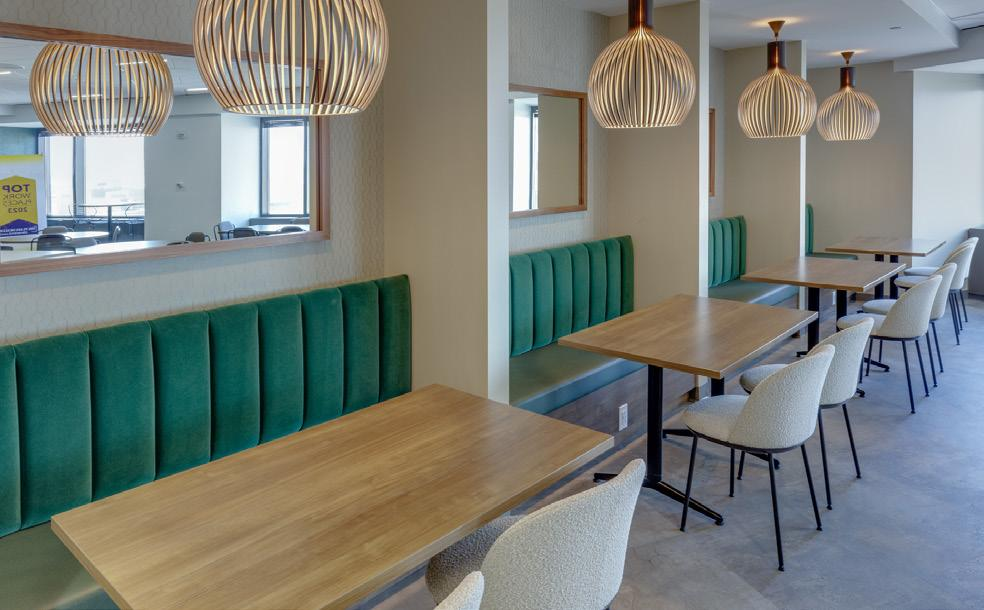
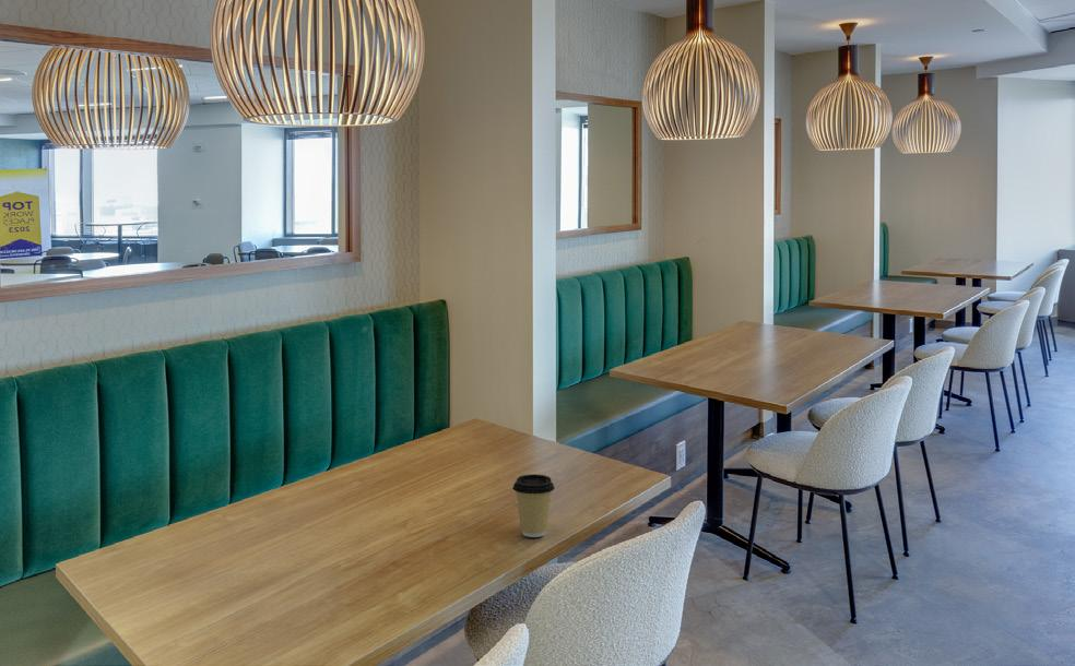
+ coffee cup [511,473,556,538]
